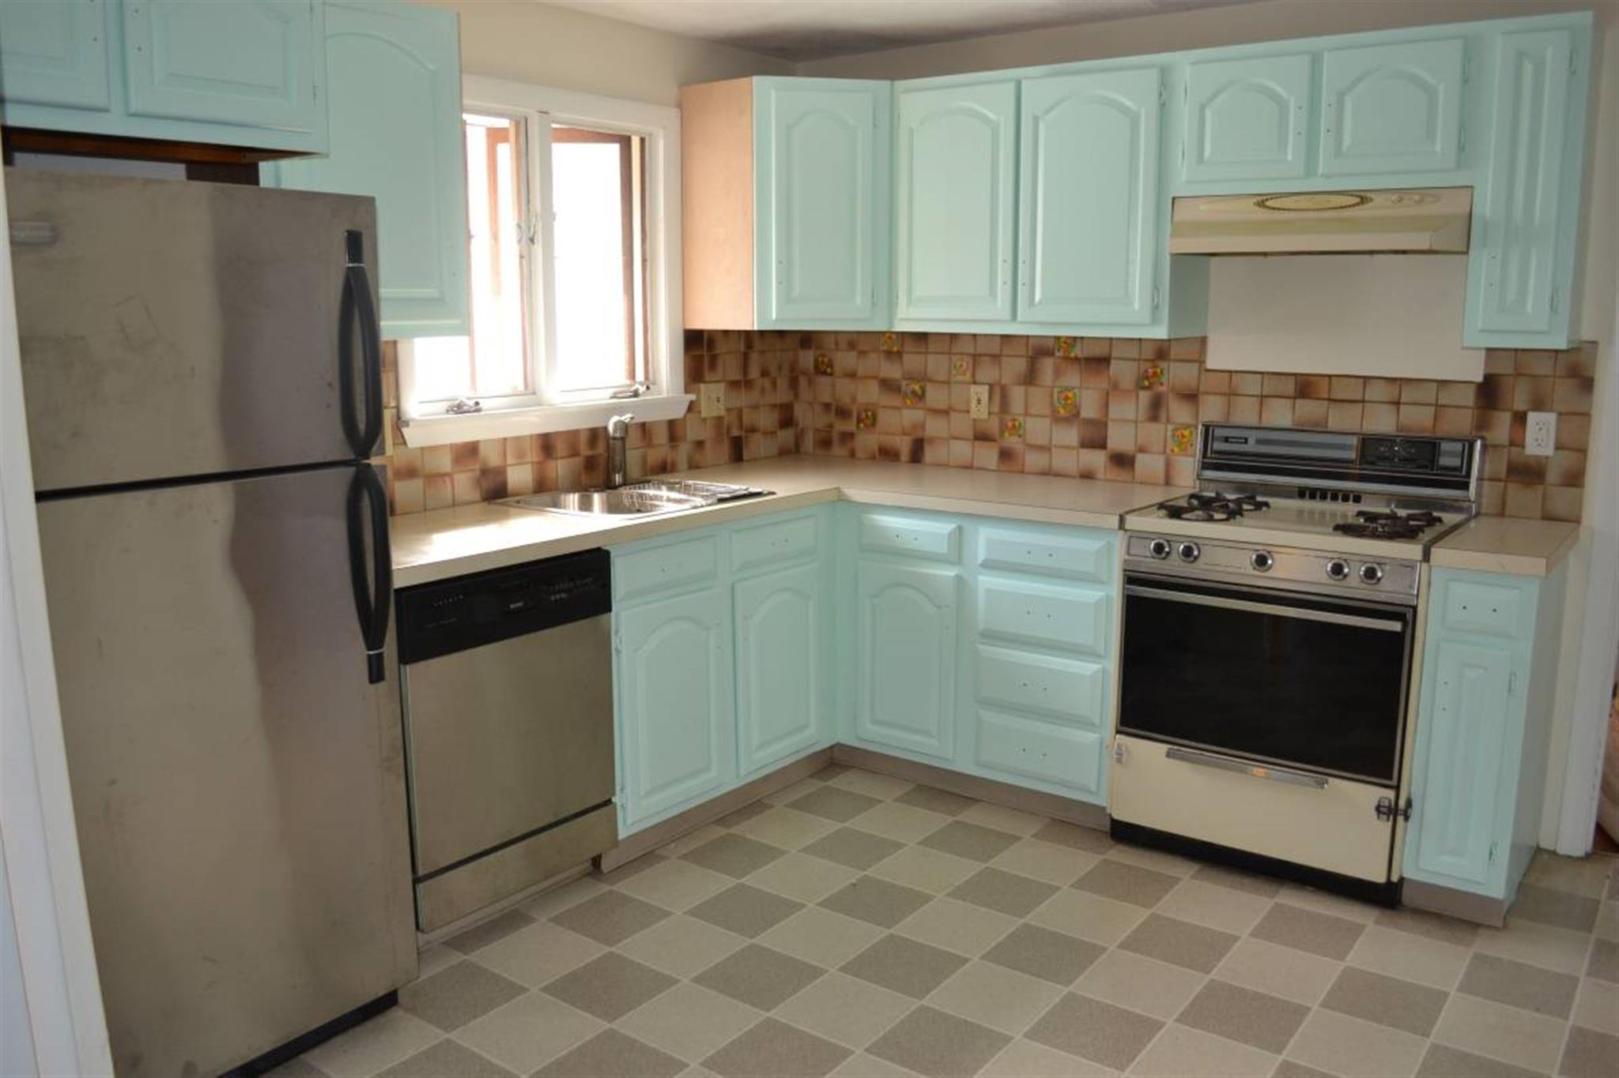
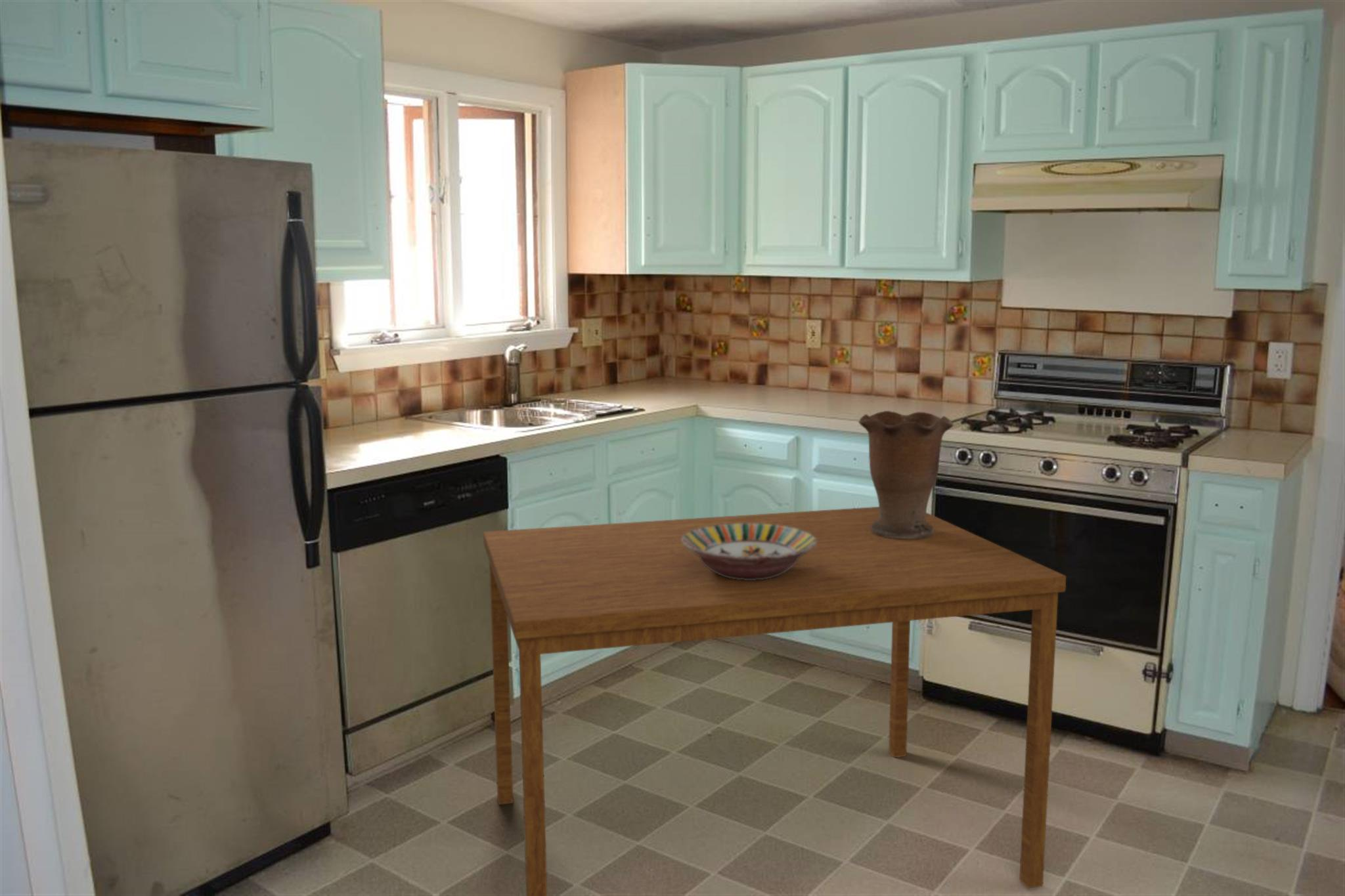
+ serving bowl [682,523,817,580]
+ dining table [483,506,1067,896]
+ vase [858,410,954,539]
